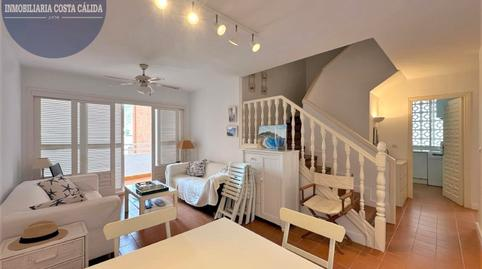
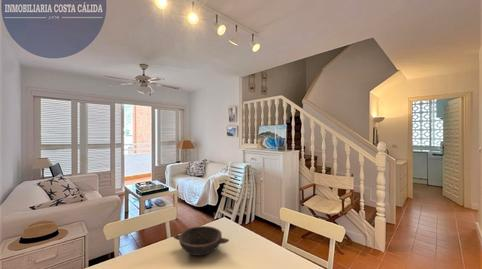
+ bowl [172,225,230,257]
